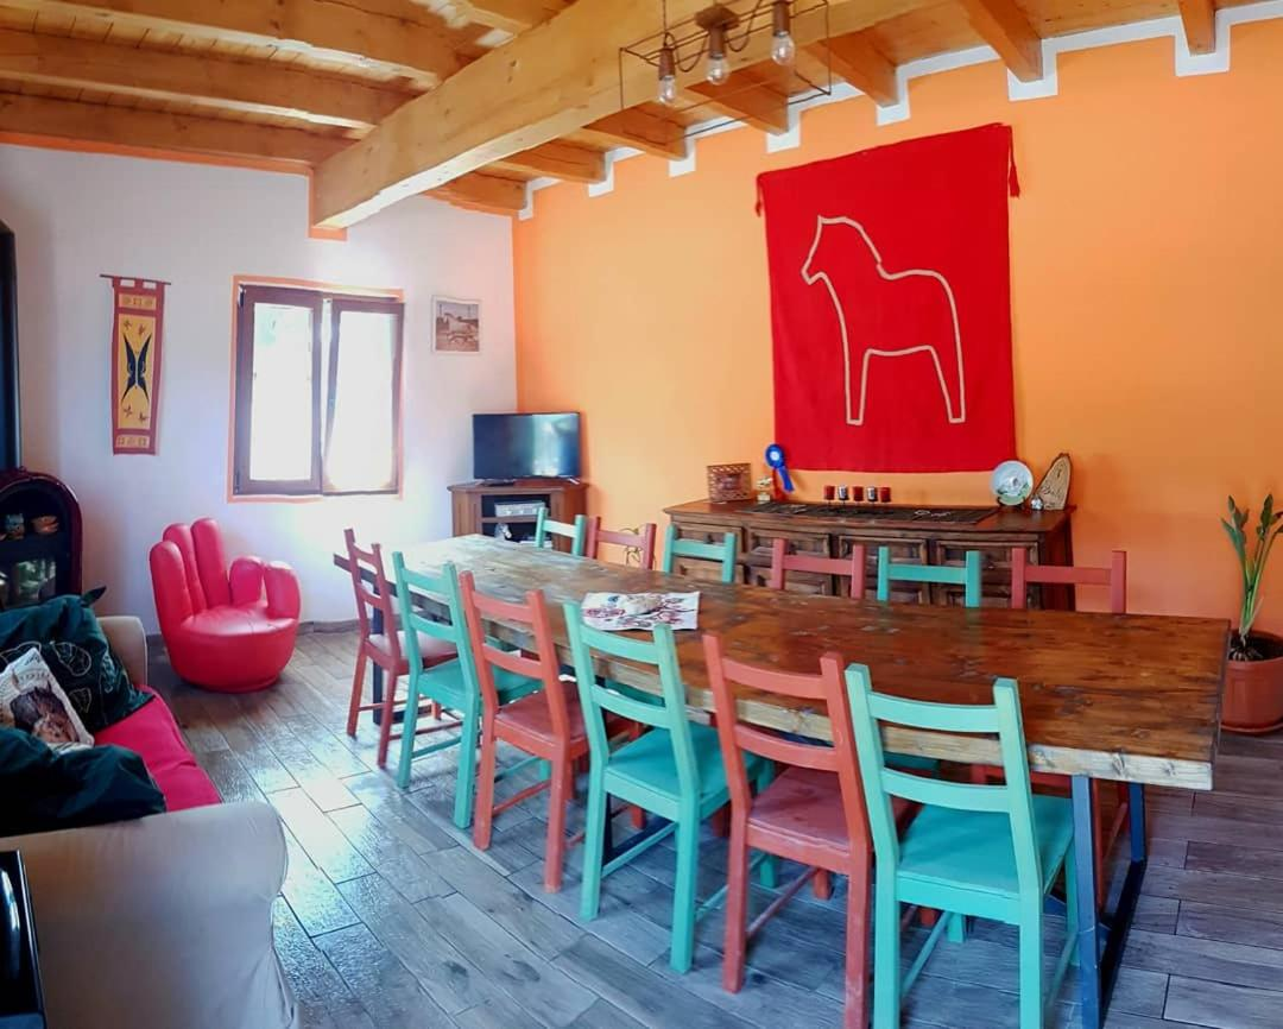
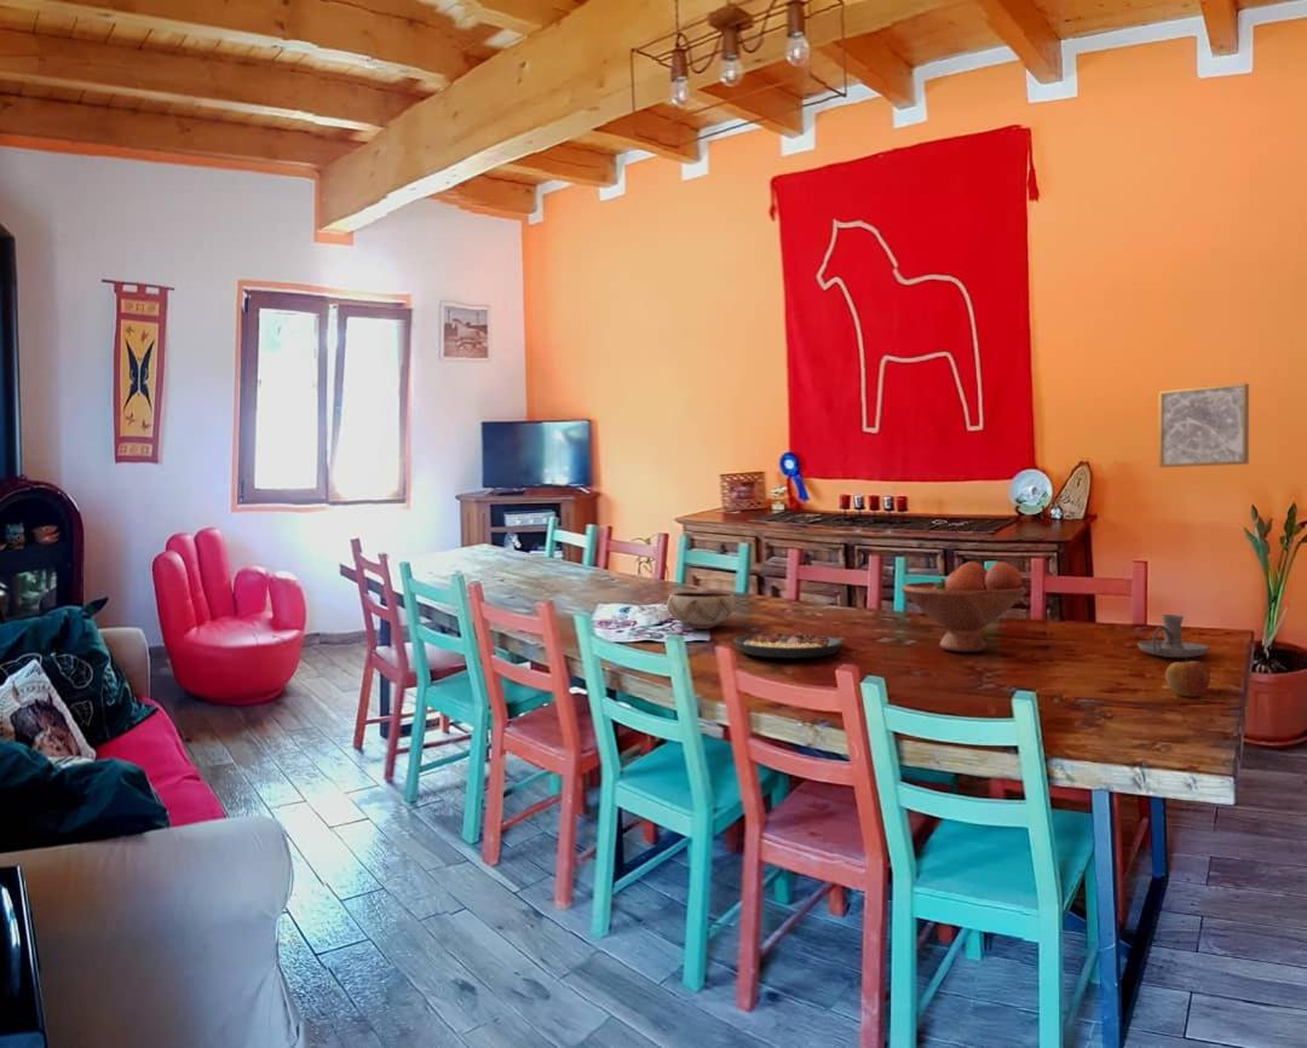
+ fruit bowl [900,560,1027,652]
+ plate [732,630,842,658]
+ wall art [1158,382,1250,468]
+ apple [1164,657,1211,697]
+ bowl [666,591,737,630]
+ candle holder [1136,614,1210,658]
